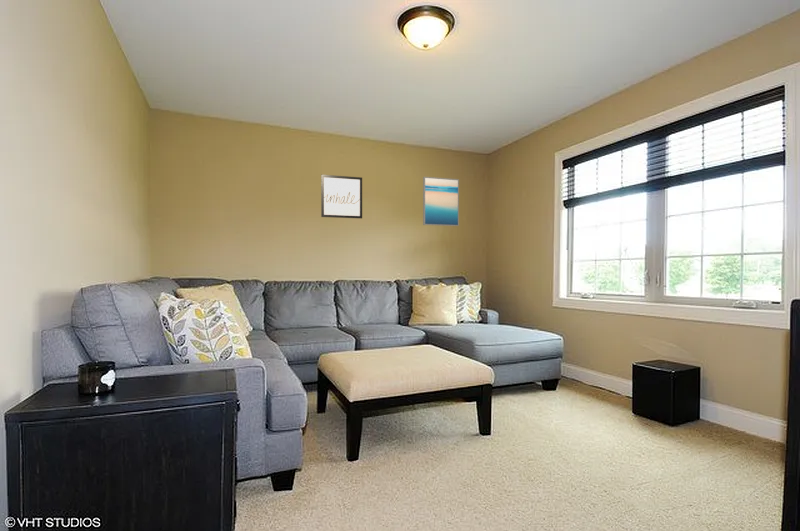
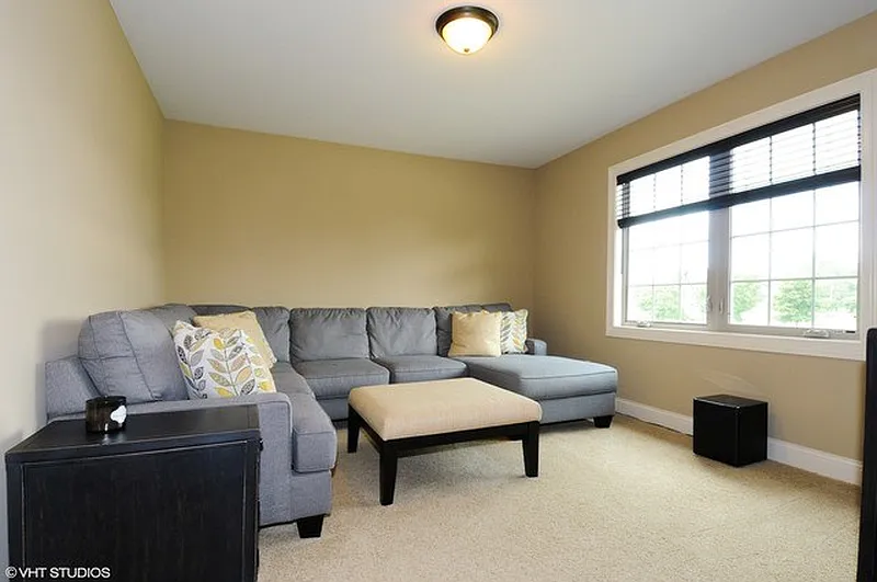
- wall art [320,174,363,219]
- wall art [422,176,460,227]
